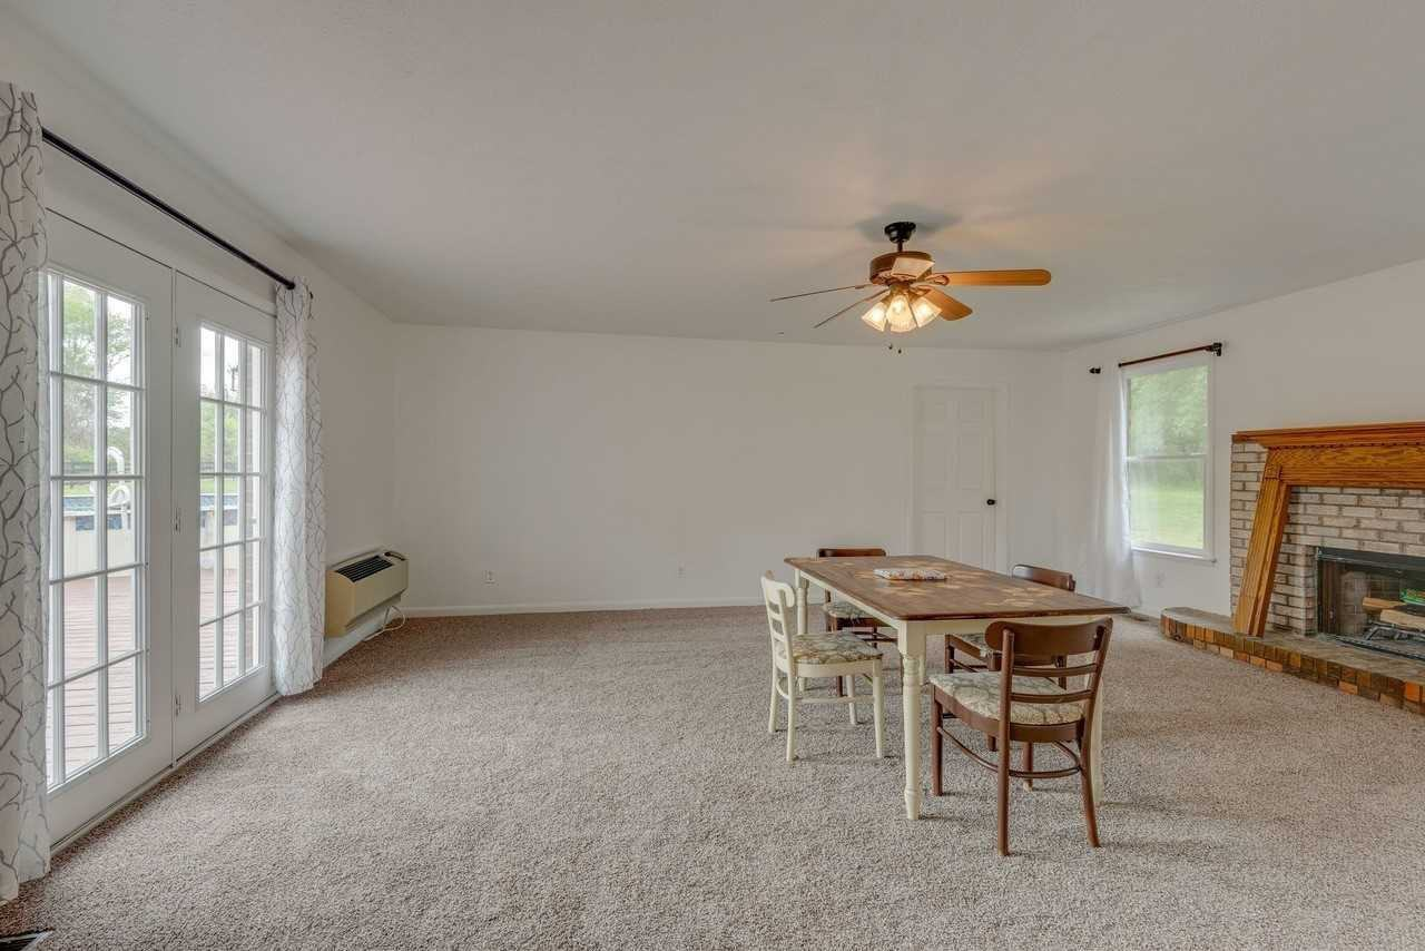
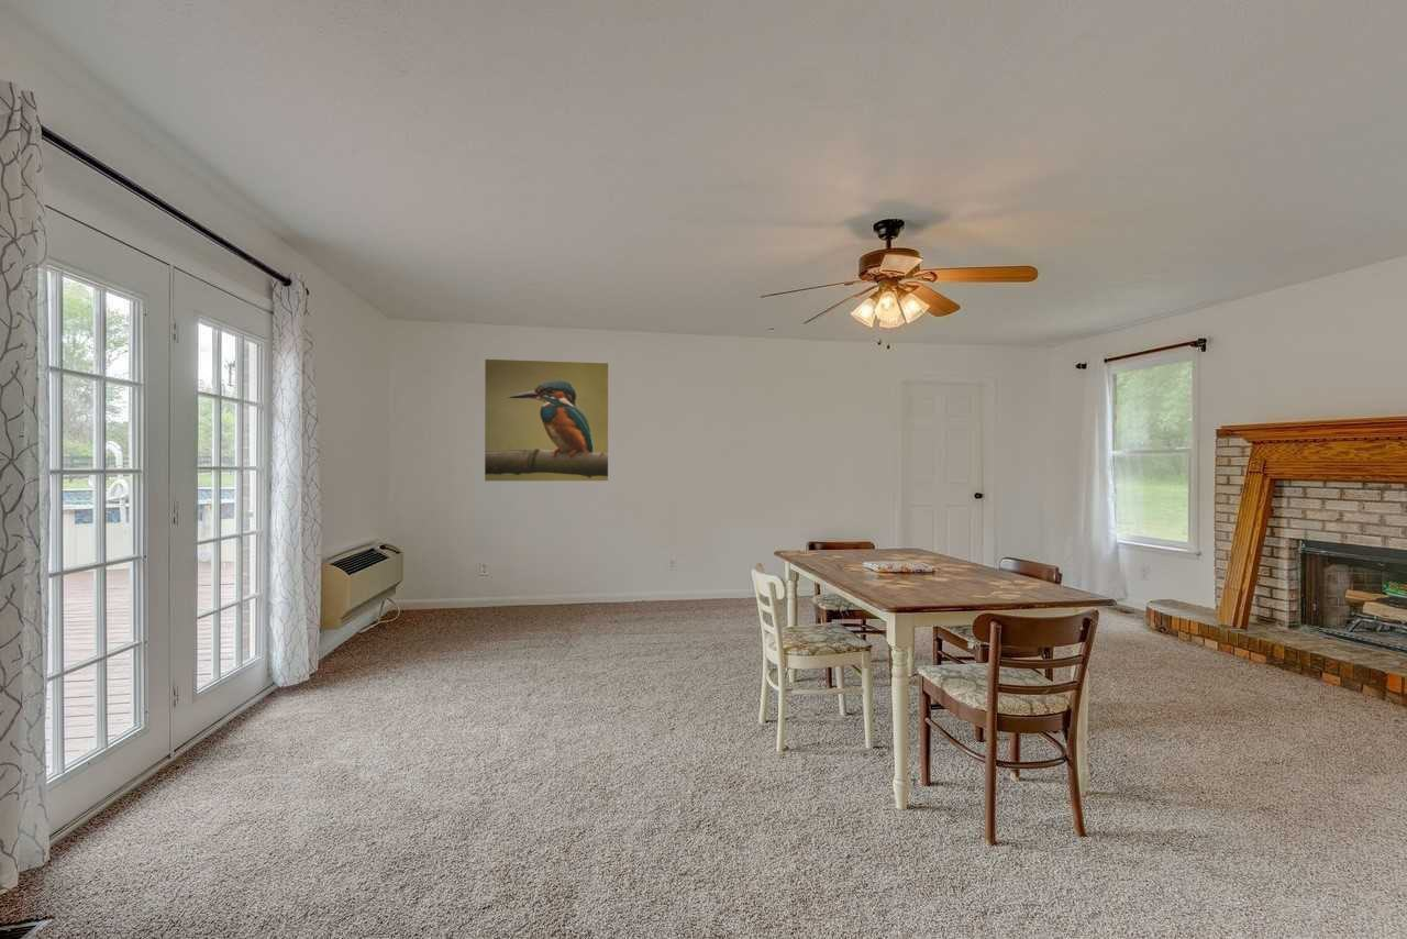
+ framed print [484,357,610,483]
